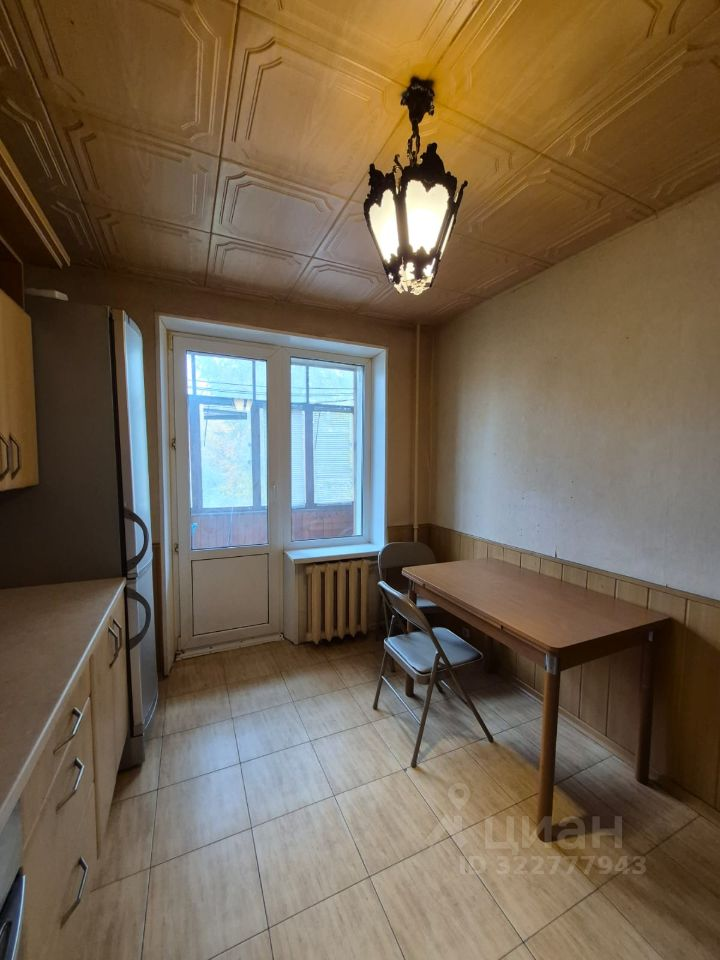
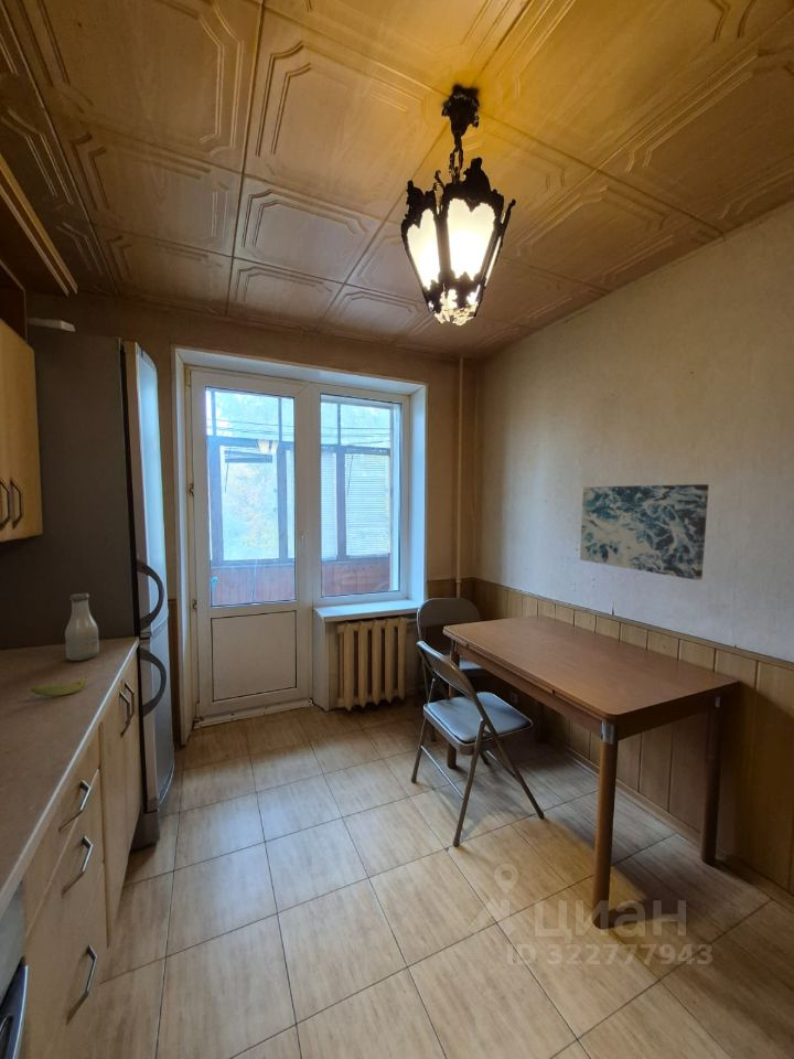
+ banana [30,676,88,697]
+ wall art [579,483,710,581]
+ bottle [64,592,100,662]
